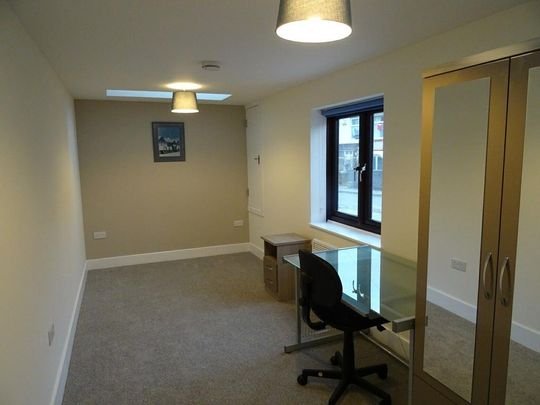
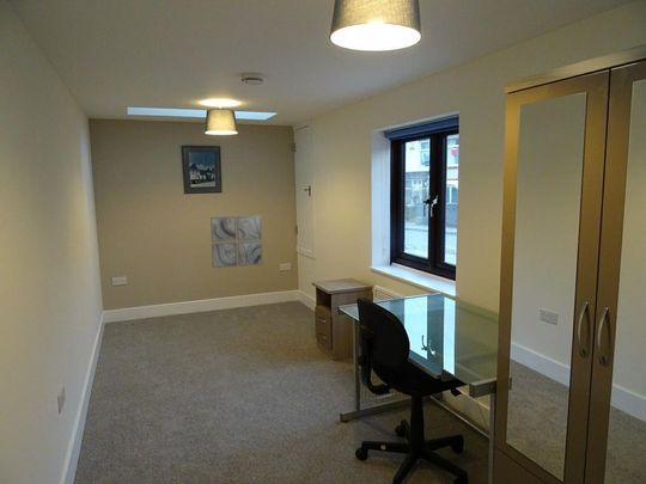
+ wall art [209,215,263,269]
